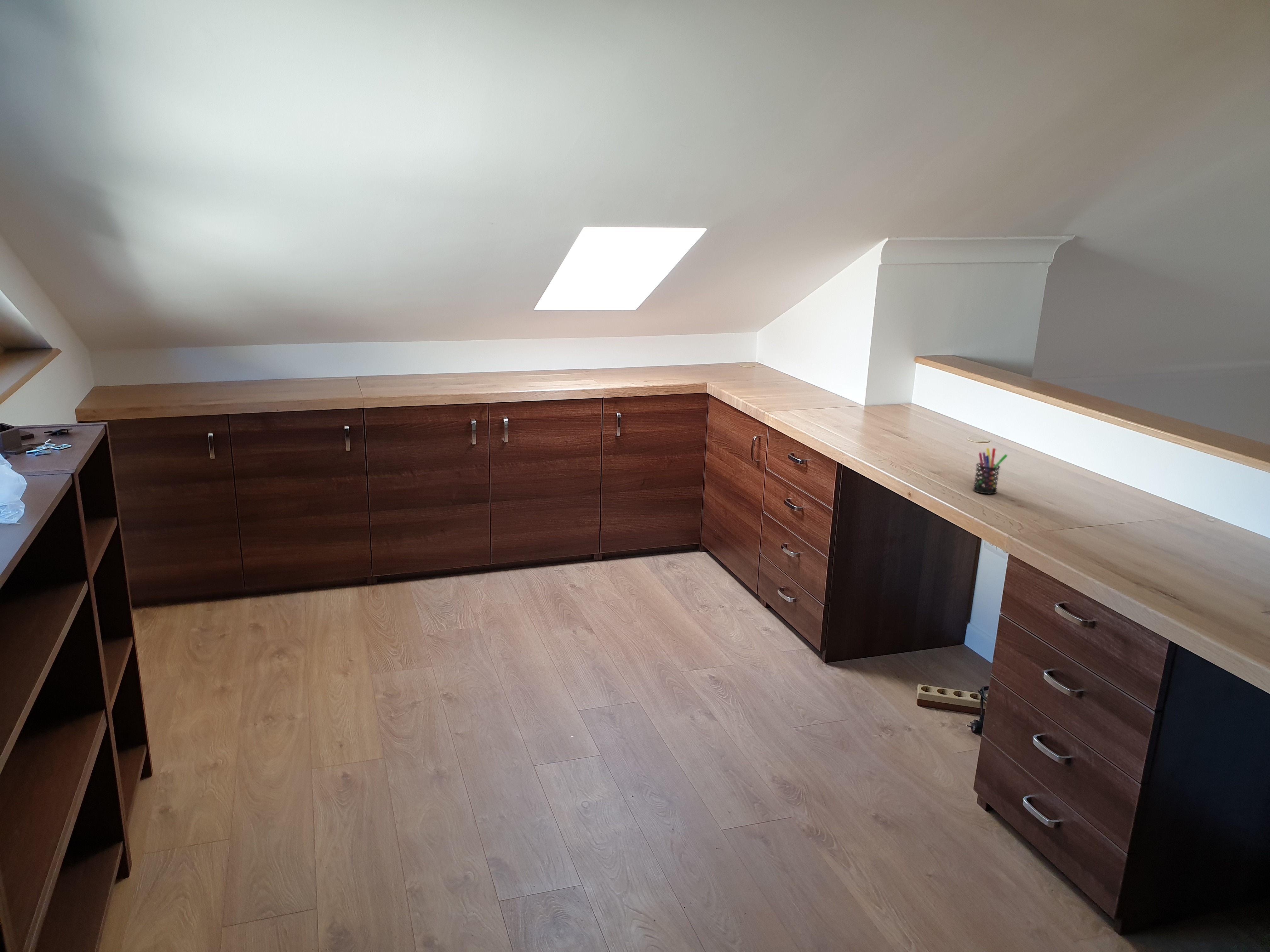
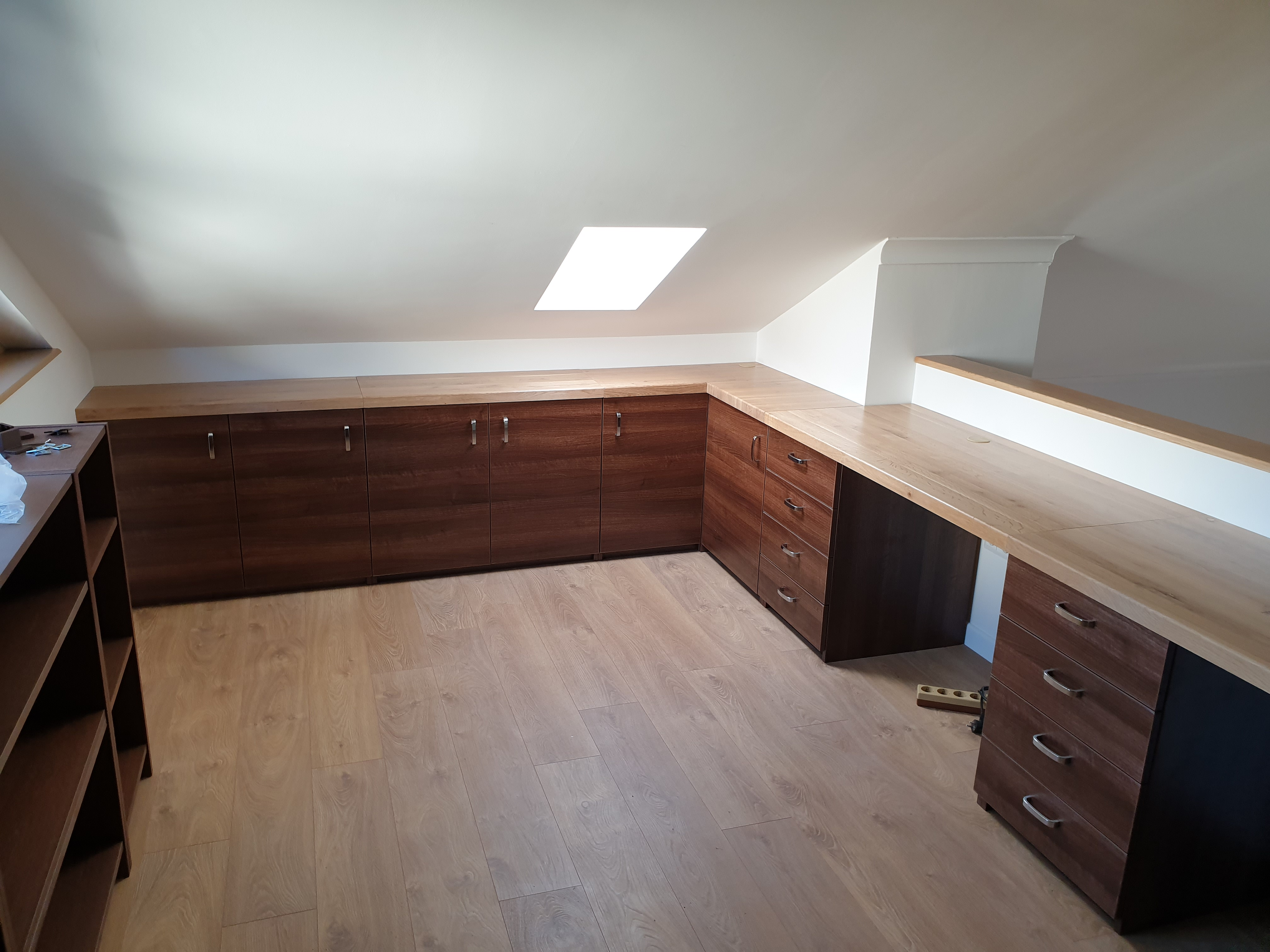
- pen holder [973,448,1008,494]
